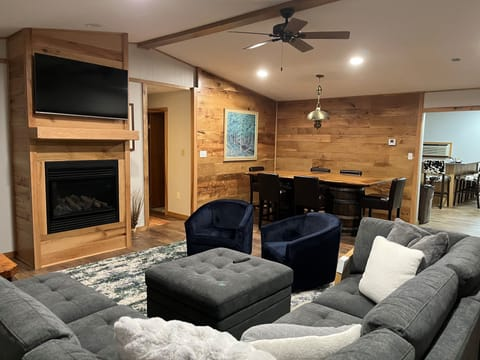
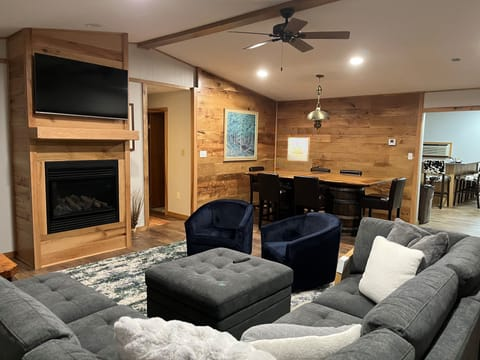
+ wall art [286,136,311,163]
